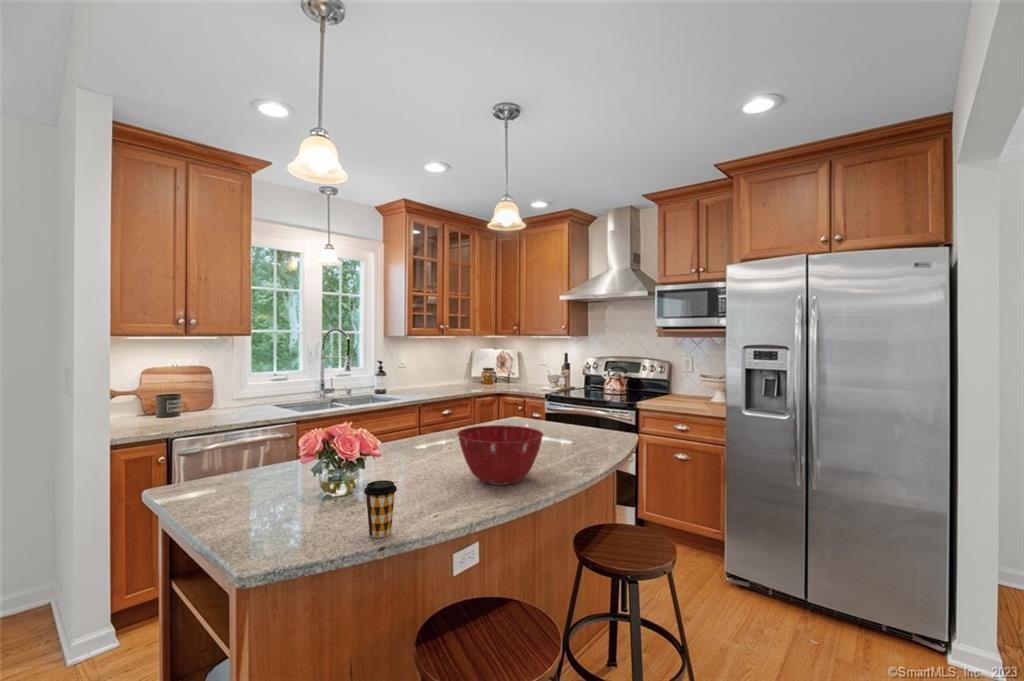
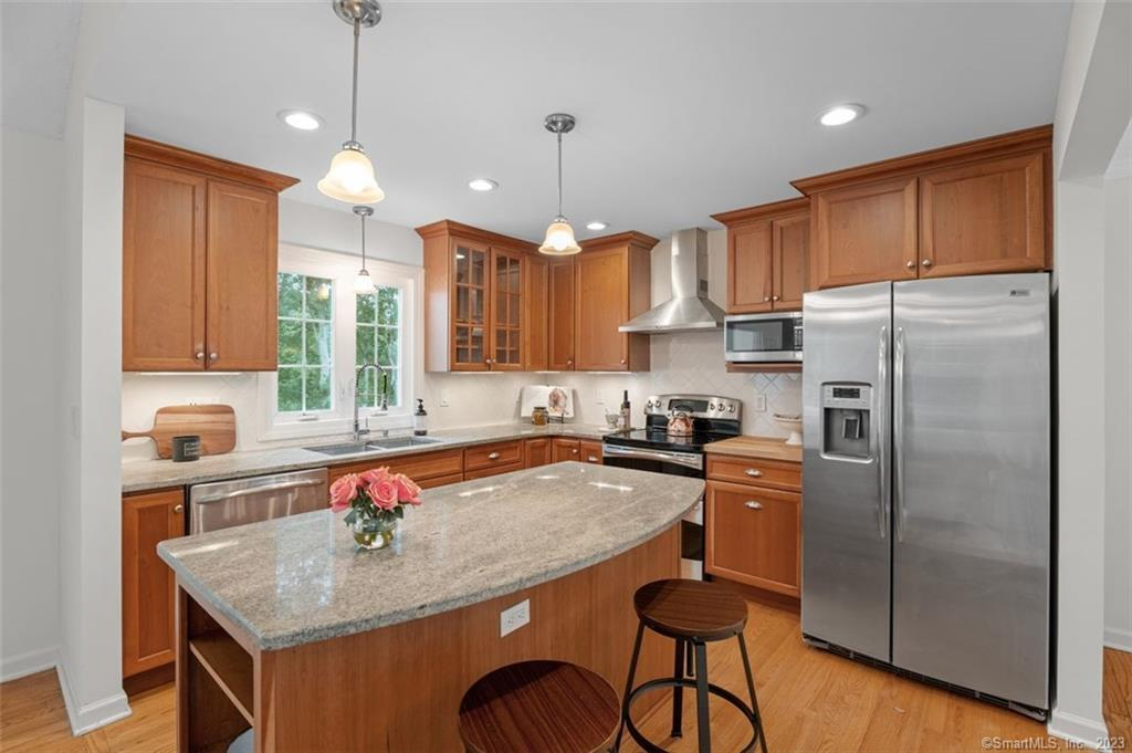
- coffee cup [363,479,398,539]
- mixing bowl [456,424,545,486]
